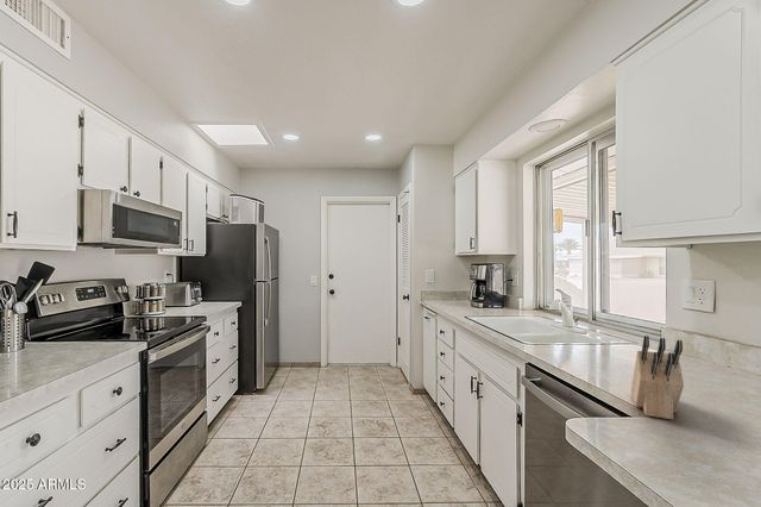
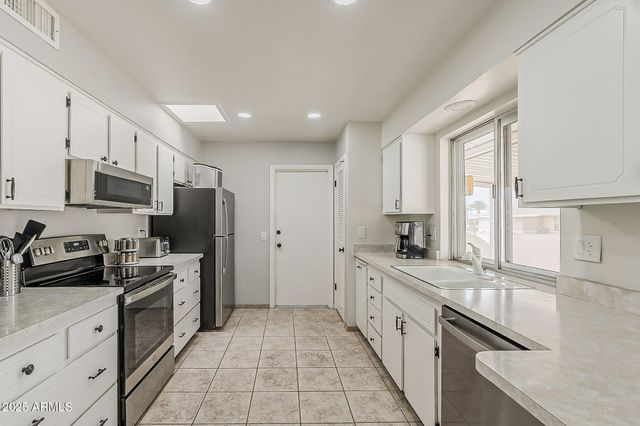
- knife block [630,334,685,421]
